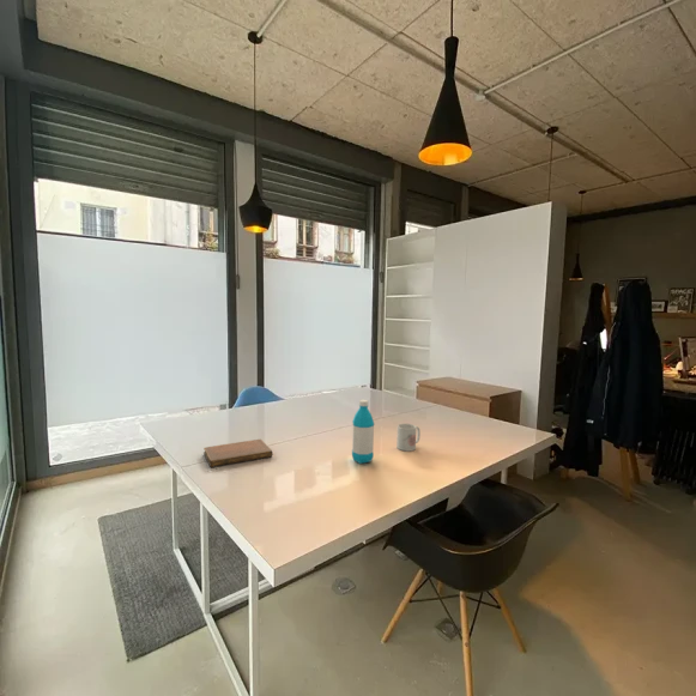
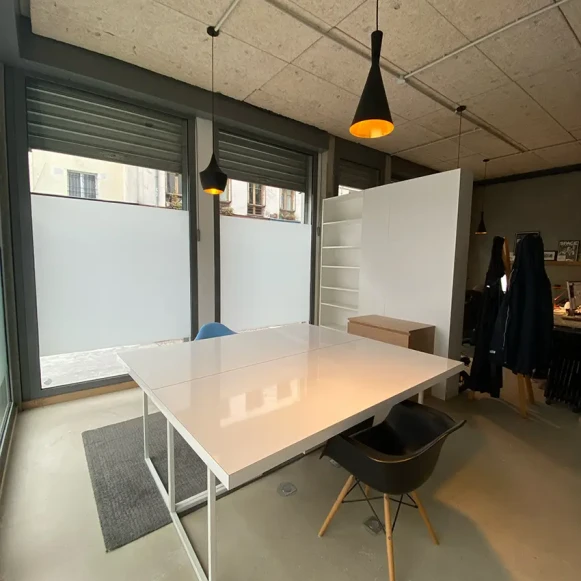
- water bottle [351,399,375,465]
- notebook [202,438,273,468]
- mug [395,423,422,453]
